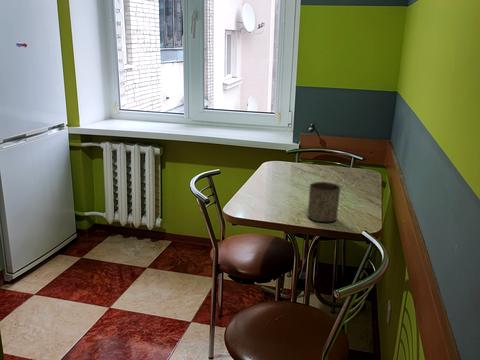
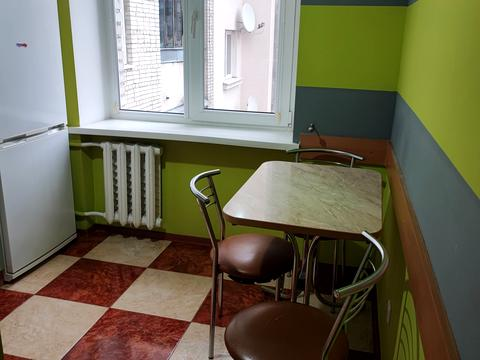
- cup [307,181,342,223]
